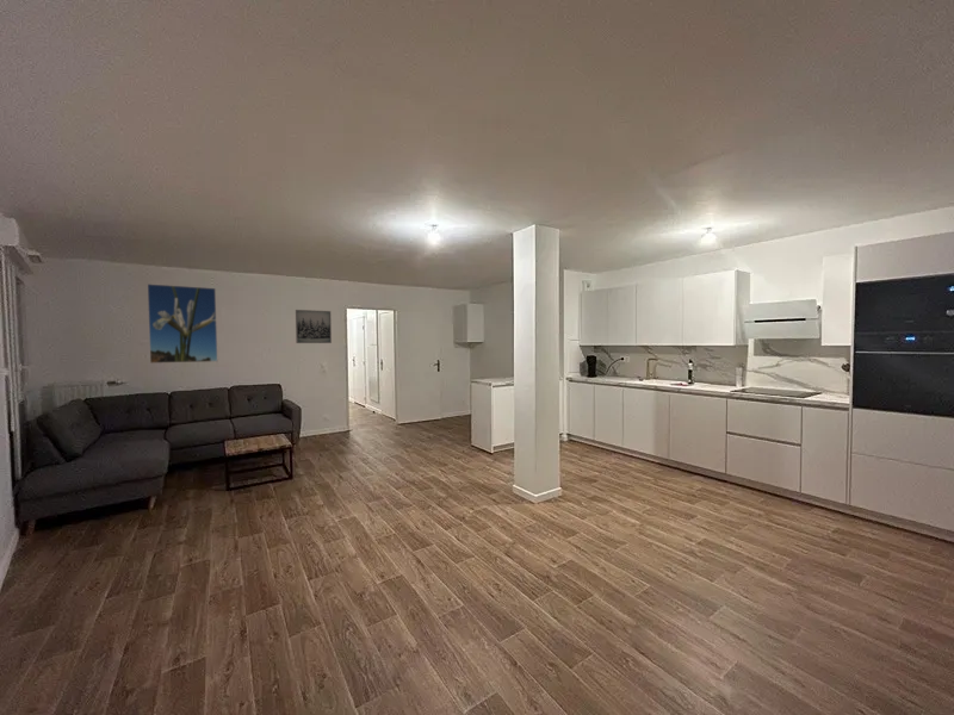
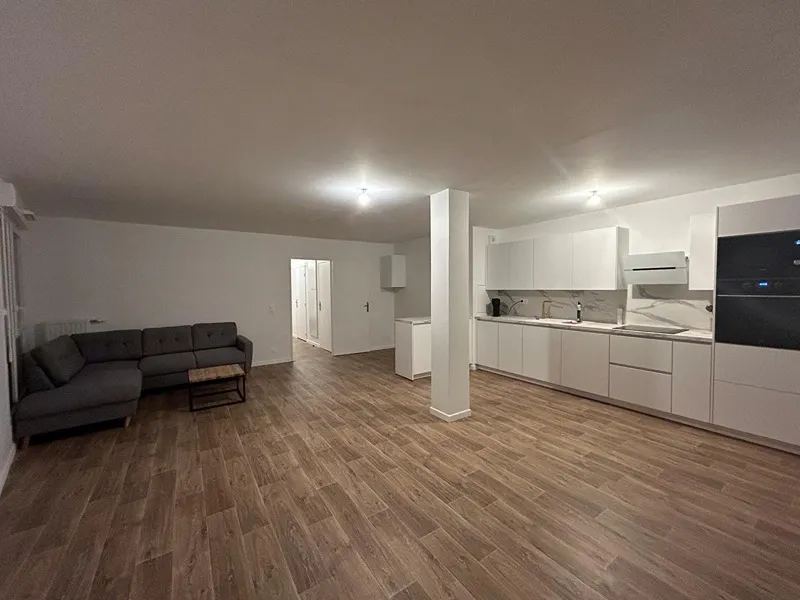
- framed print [147,282,218,365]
- wall art [295,309,333,344]
